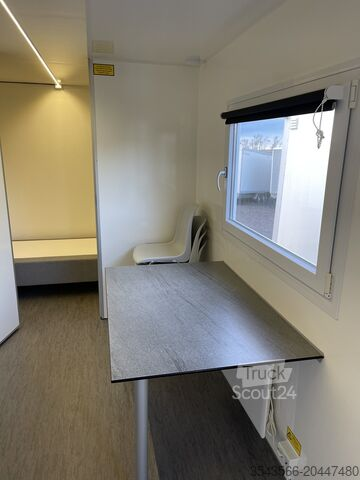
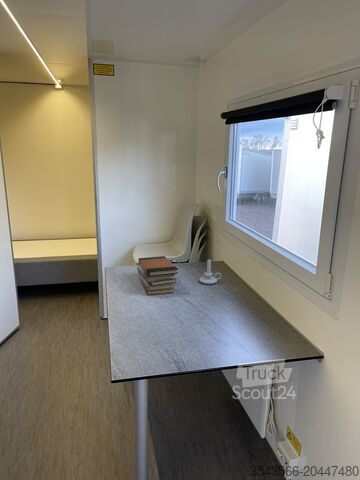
+ book stack [136,255,179,296]
+ candle holder [198,259,222,285]
